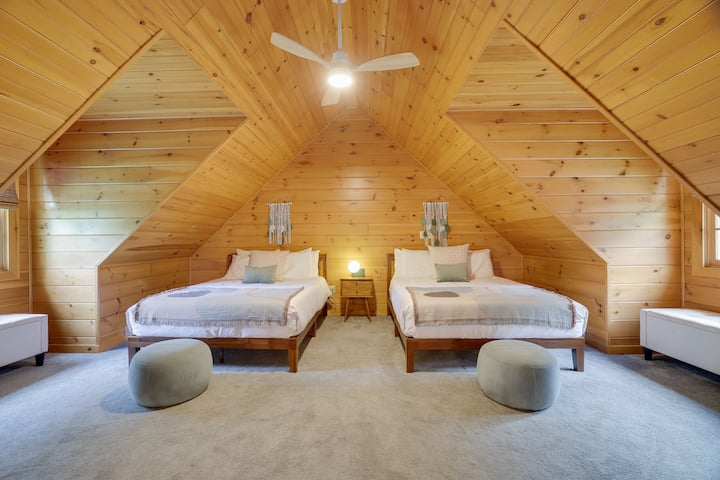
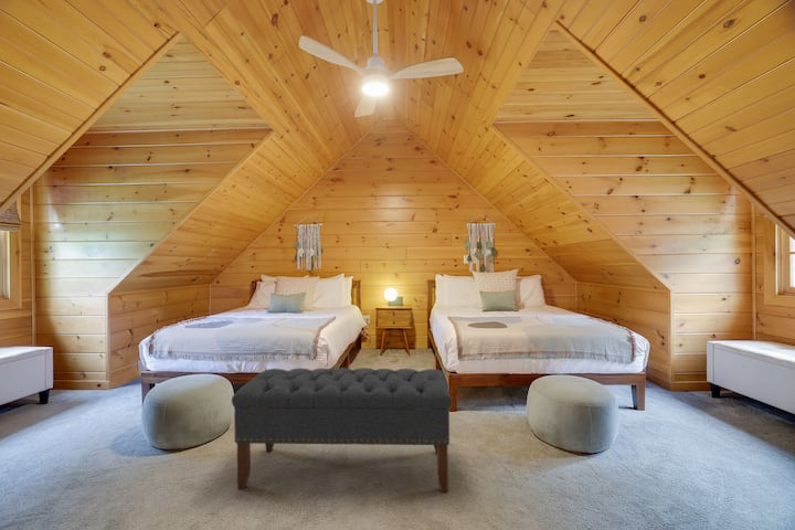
+ bench [231,367,453,494]
